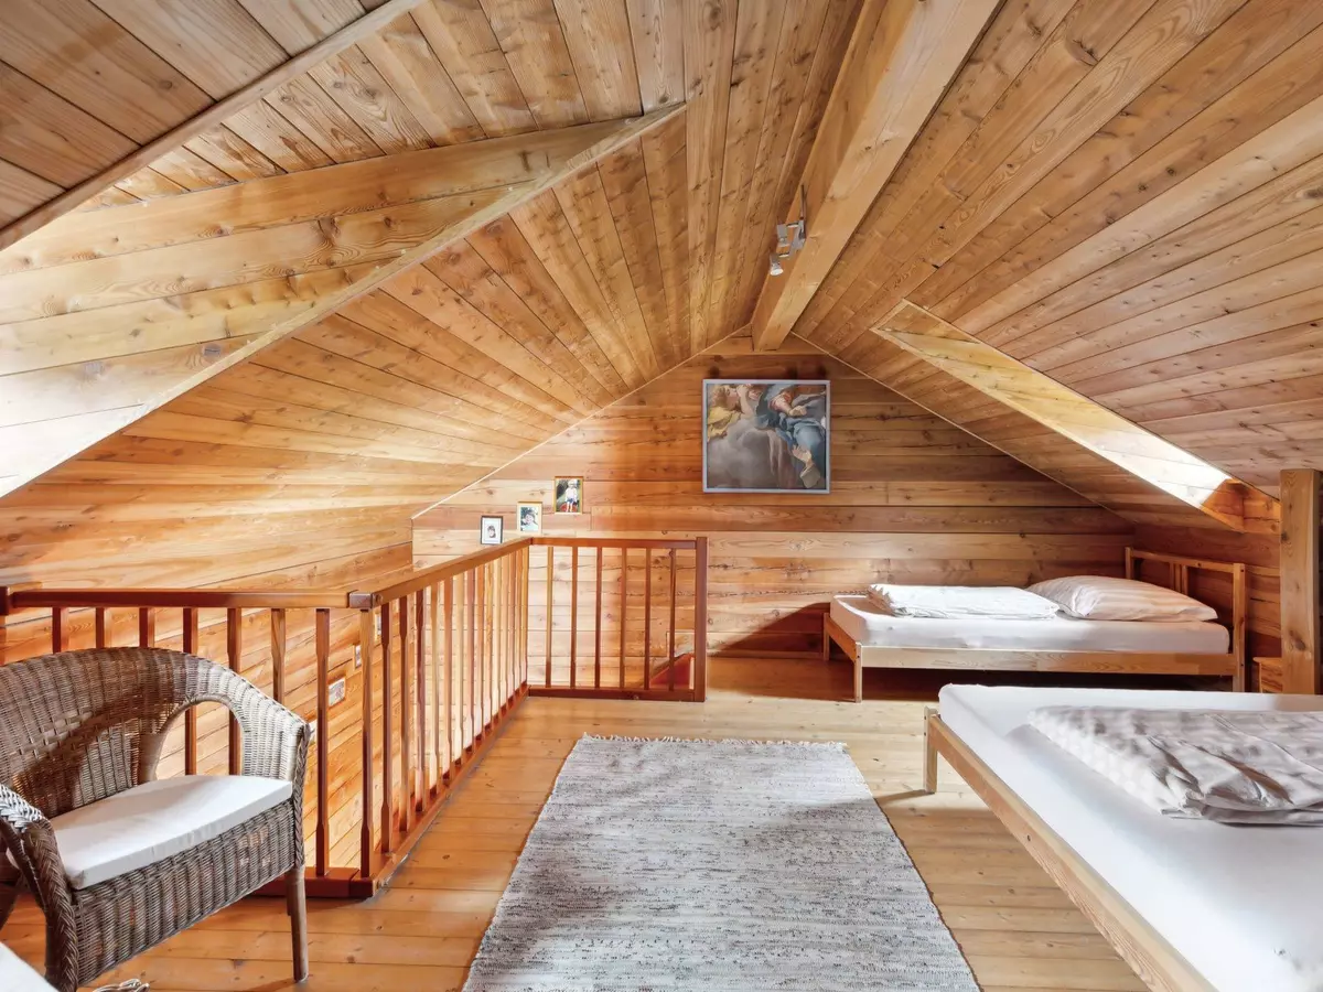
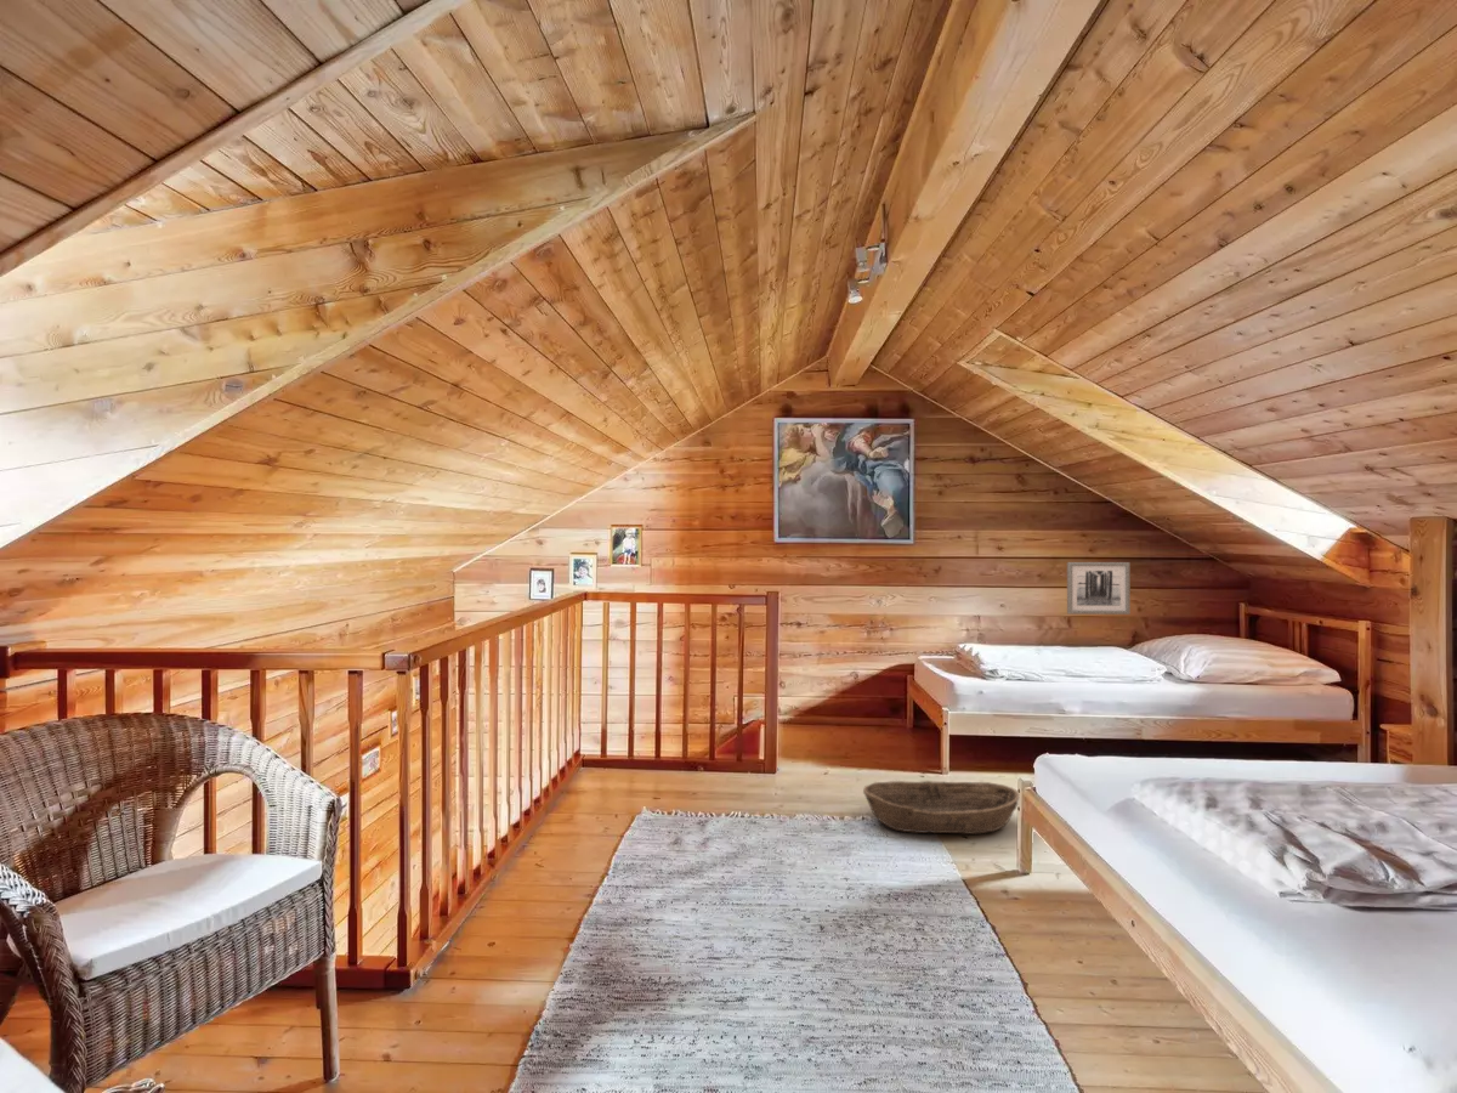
+ wall art [1066,561,1132,616]
+ basket [862,780,1020,836]
